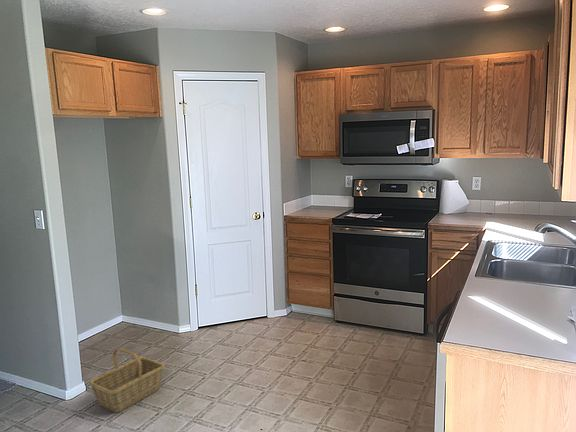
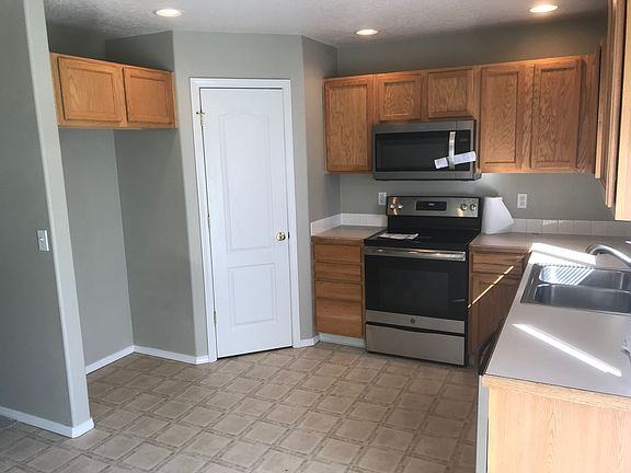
- basket [89,347,165,414]
